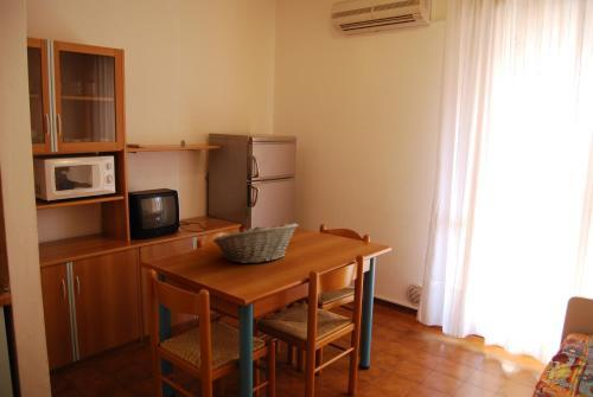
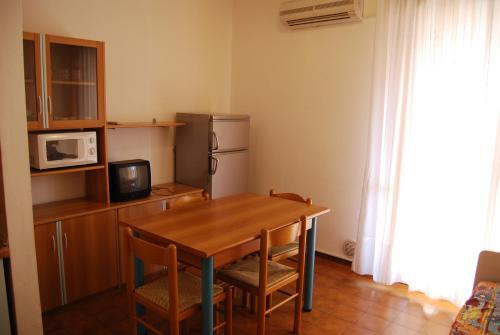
- fruit basket [212,223,299,264]
